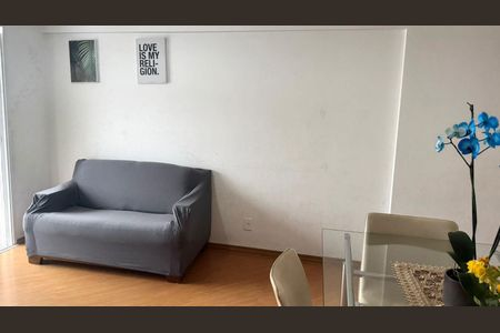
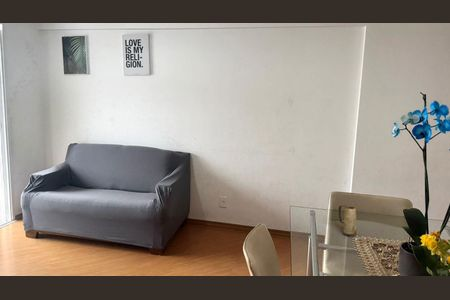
+ mug [338,204,358,237]
